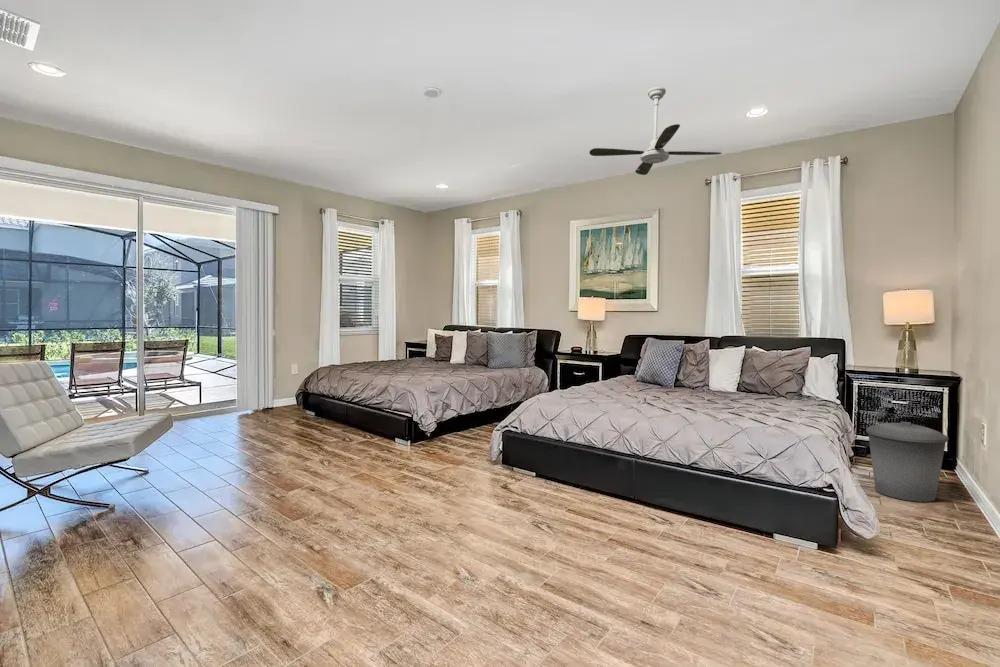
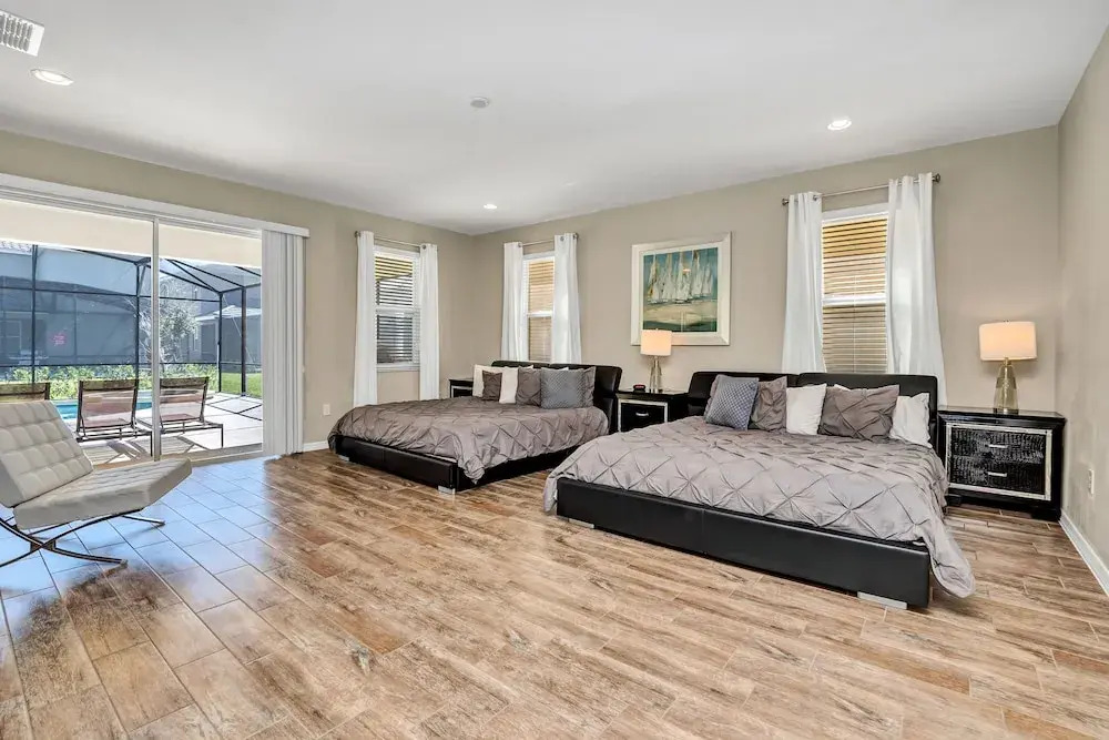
- ceiling fan [588,86,723,176]
- trash can [865,421,949,503]
